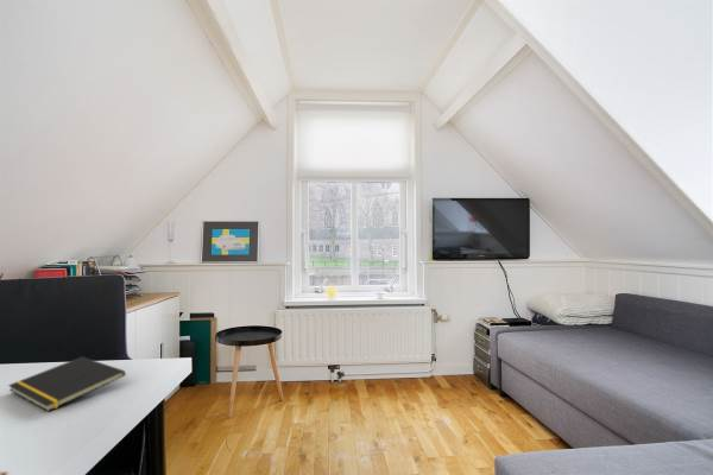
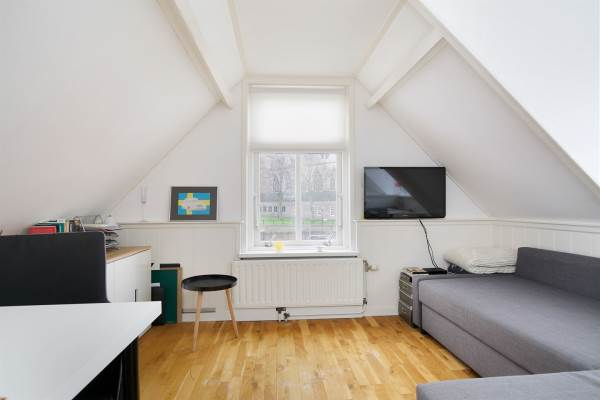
- notepad [7,355,127,412]
